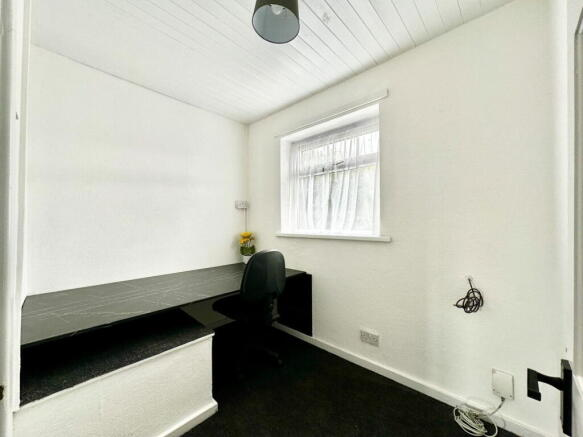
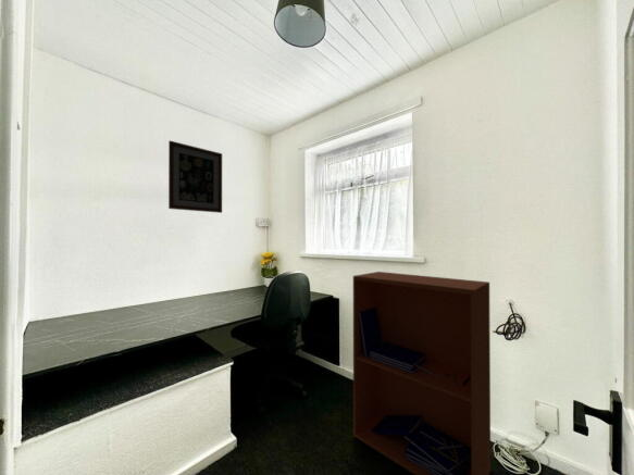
+ wall art [167,139,223,214]
+ bookshelf [352,271,492,475]
